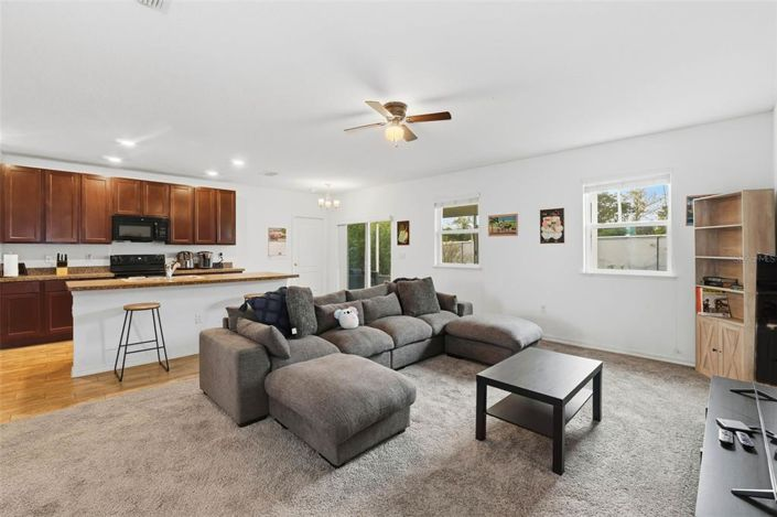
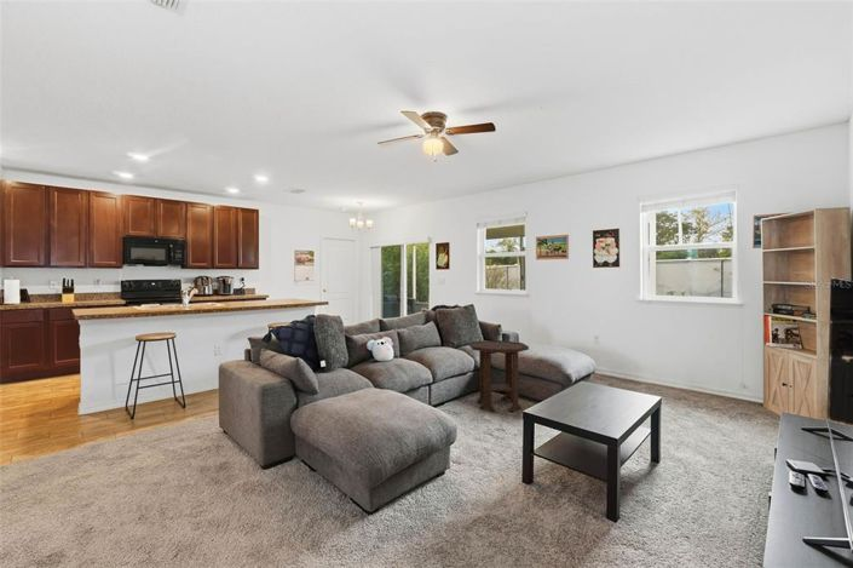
+ side table [468,339,530,413]
